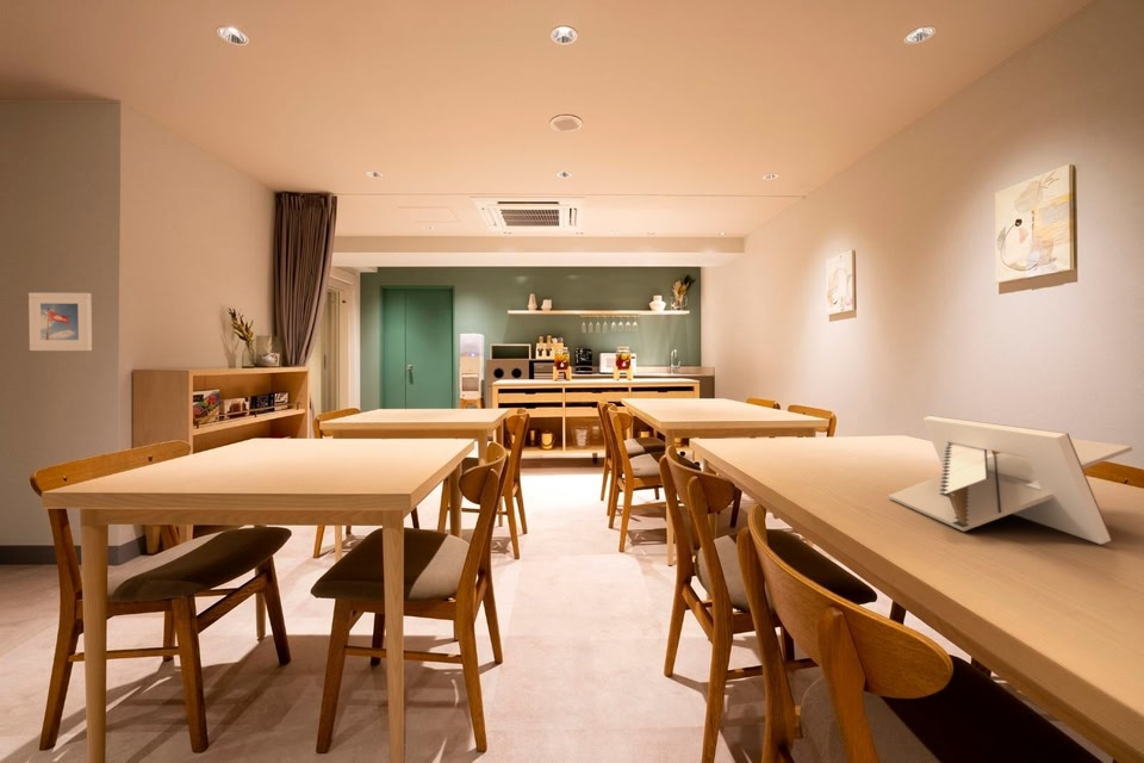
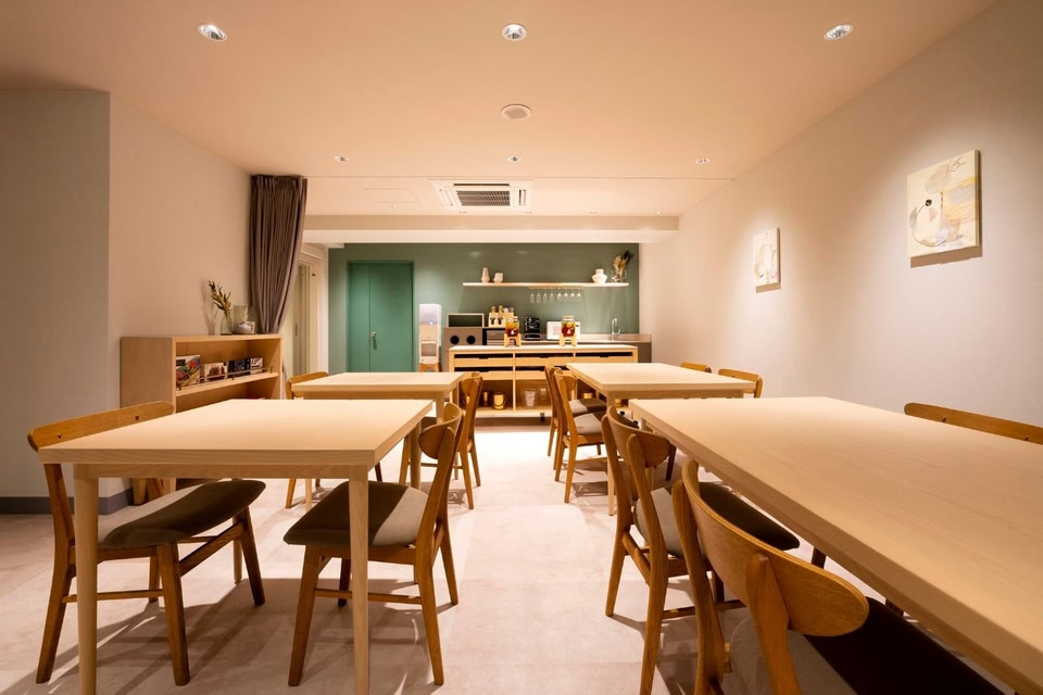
- architectural model [887,415,1133,545]
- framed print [27,292,93,352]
